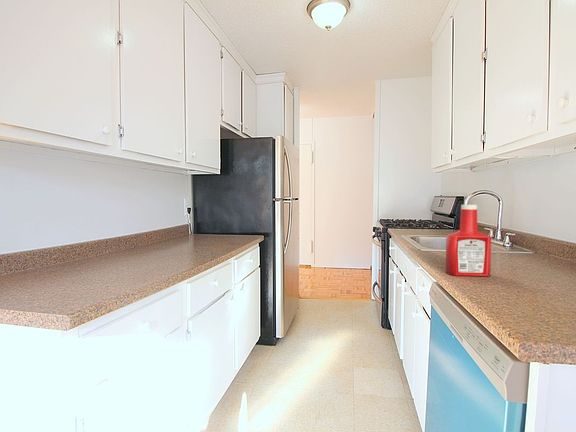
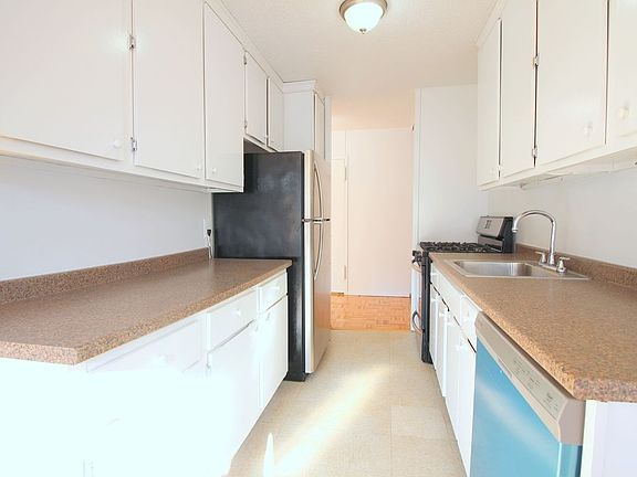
- soap bottle [445,204,492,277]
